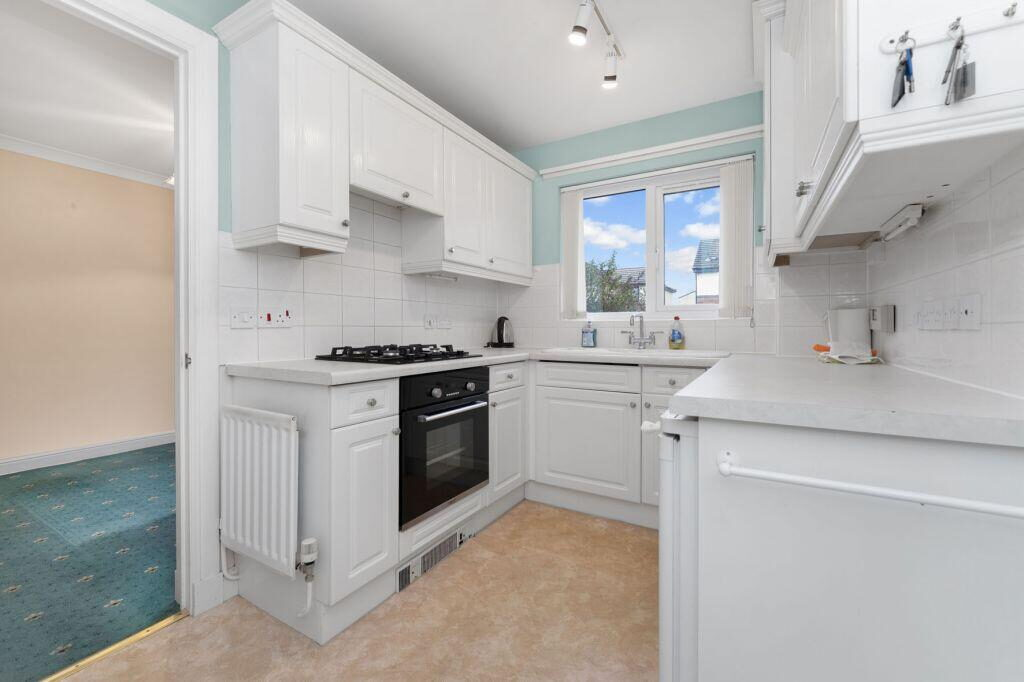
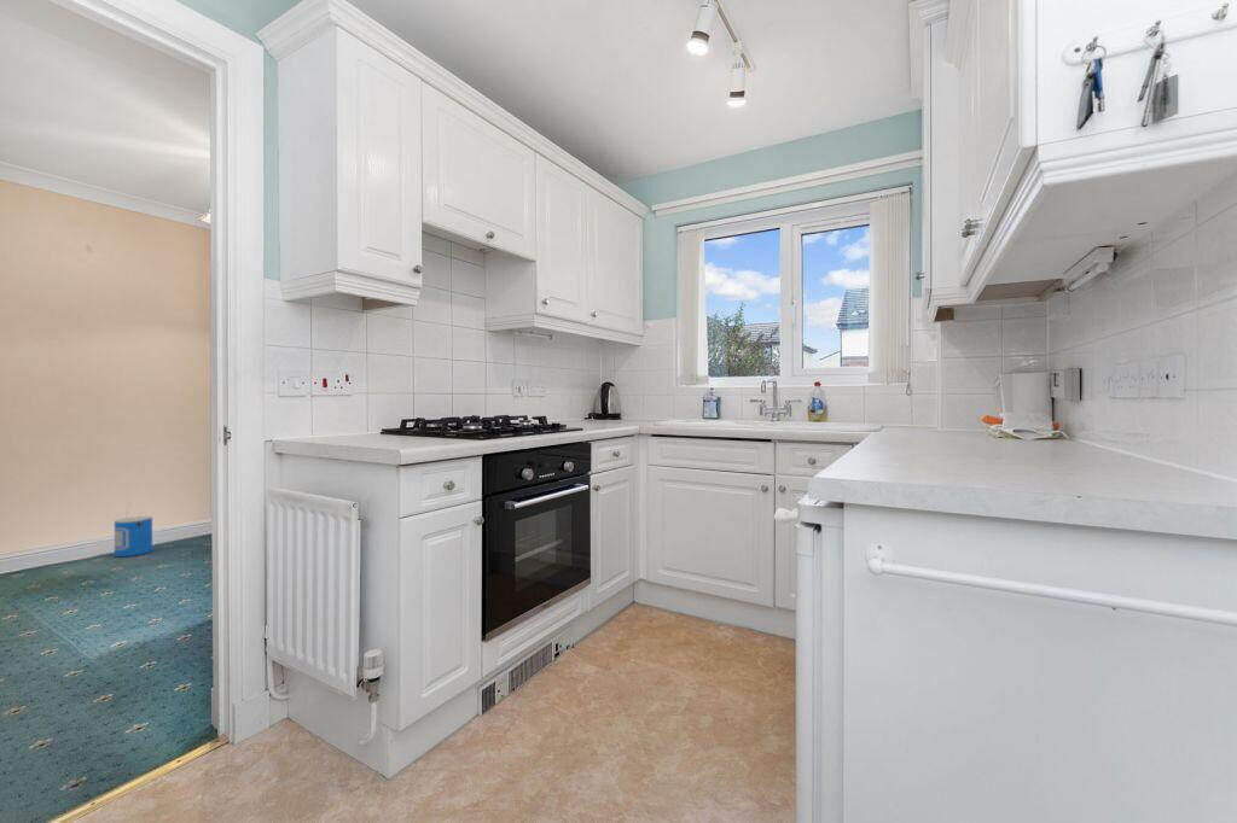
+ bucket [114,503,153,558]
